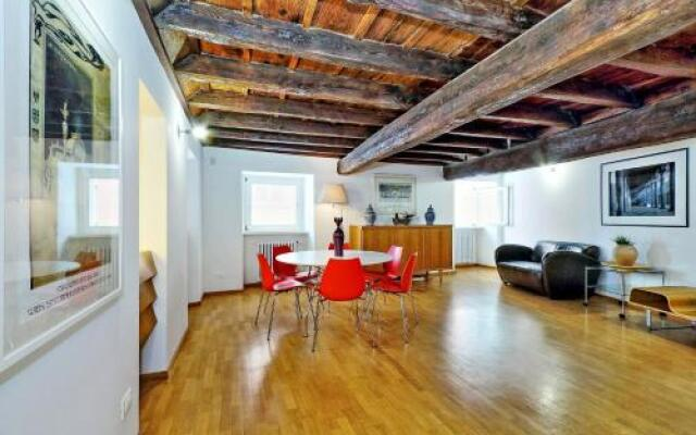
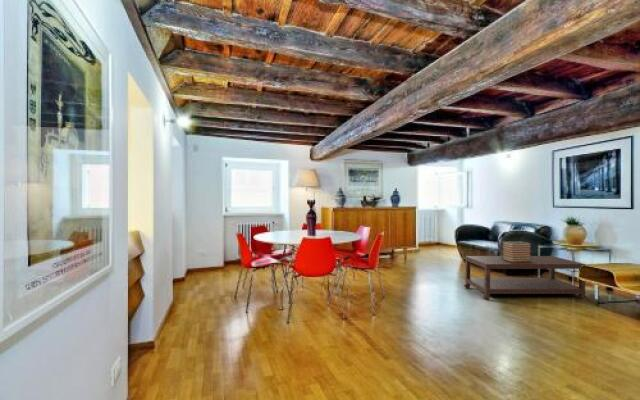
+ coffee table [463,255,588,301]
+ book stack [500,240,533,262]
